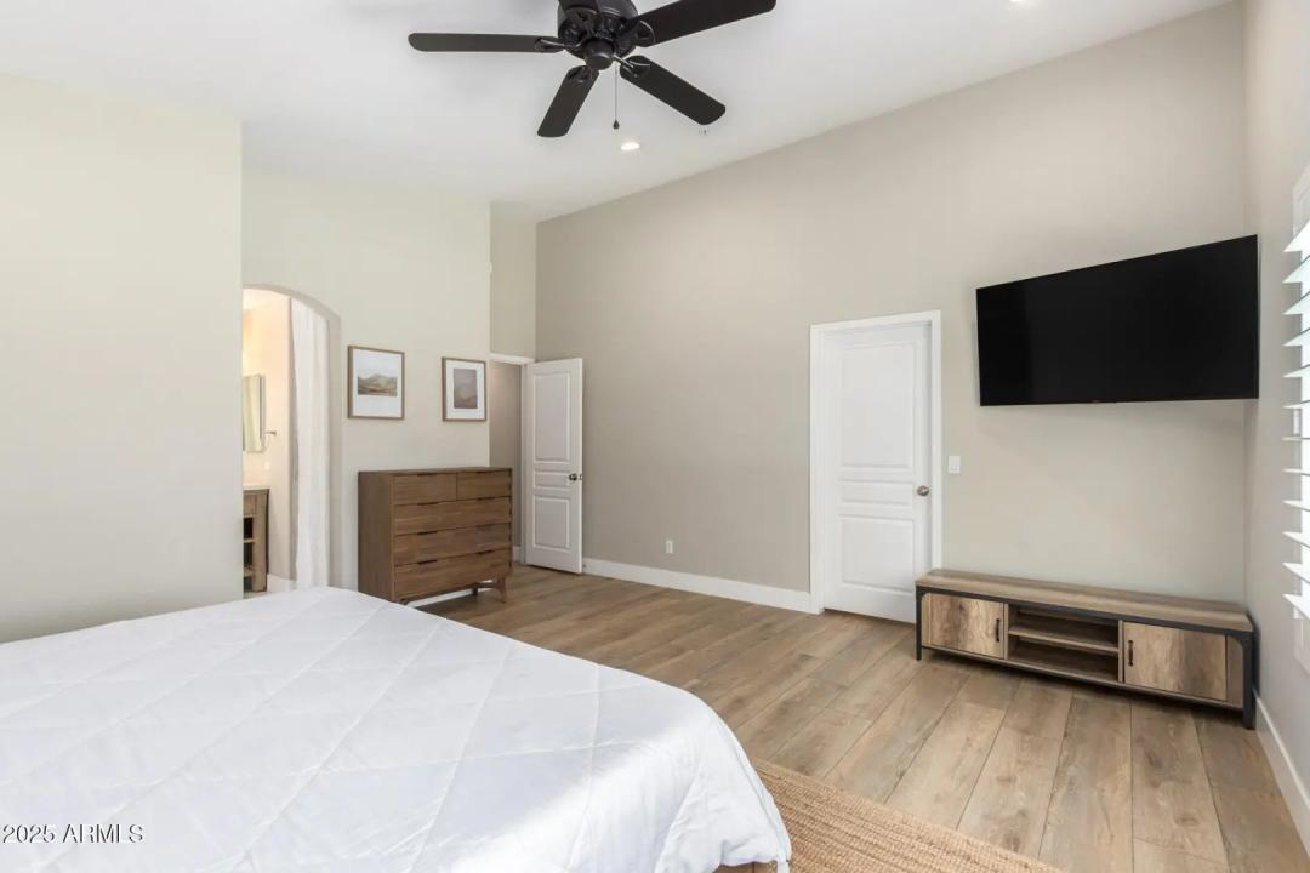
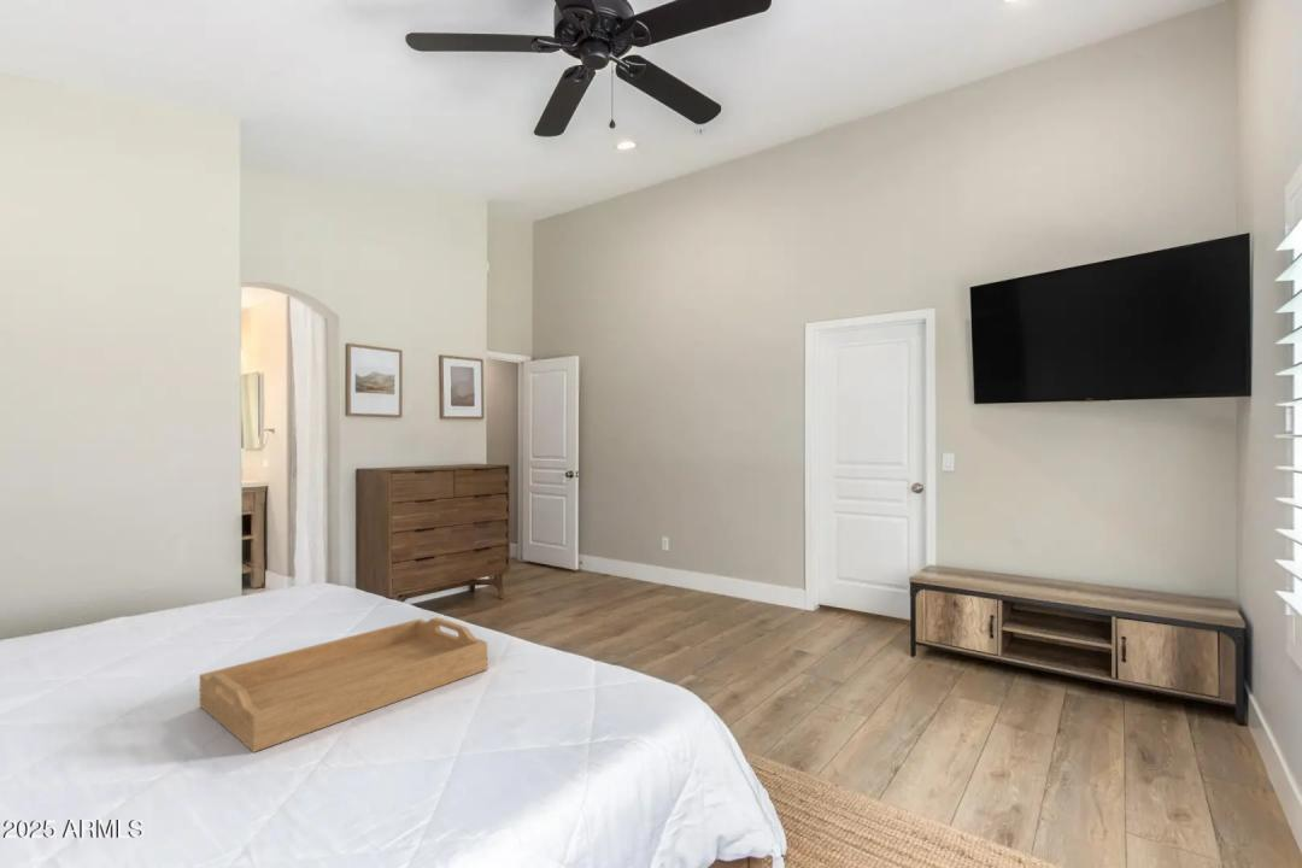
+ serving tray [199,616,488,753]
